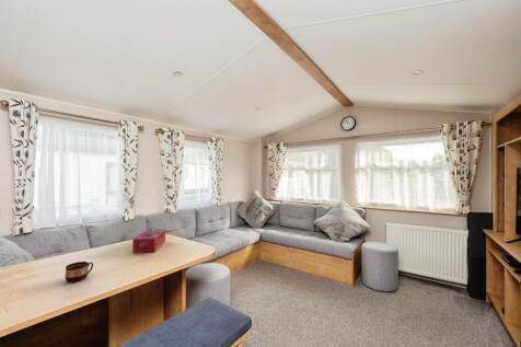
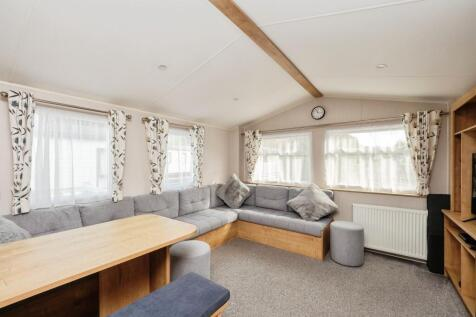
- tissue box [131,228,166,254]
- cup [65,261,94,284]
